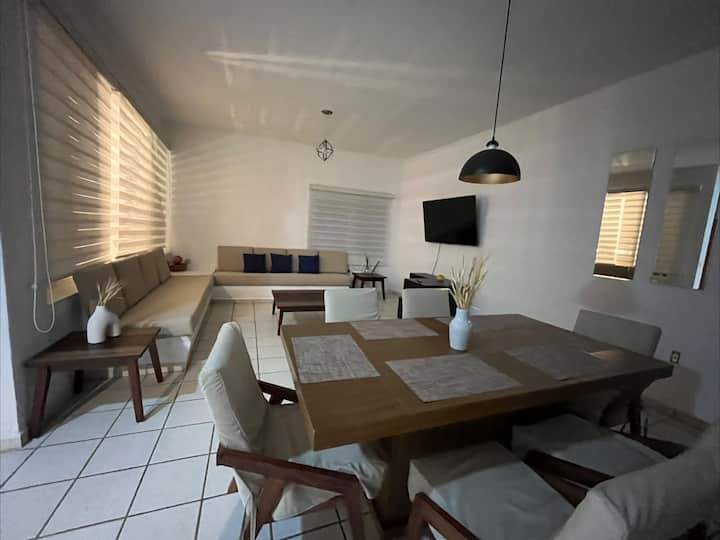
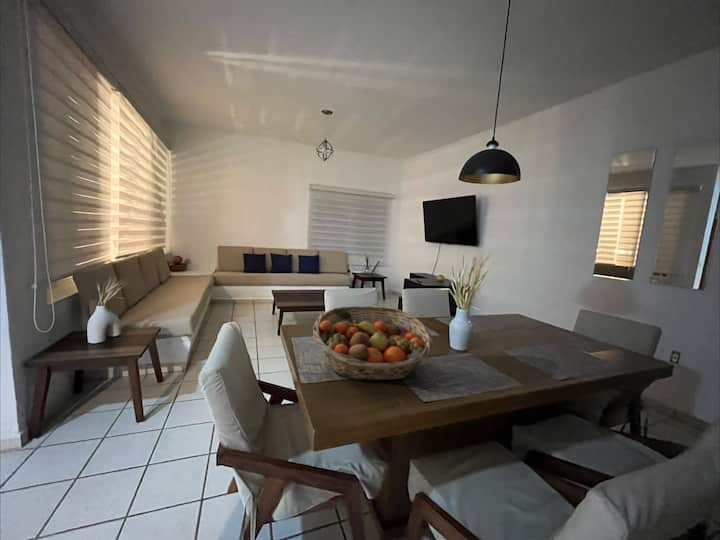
+ fruit basket [312,305,434,382]
